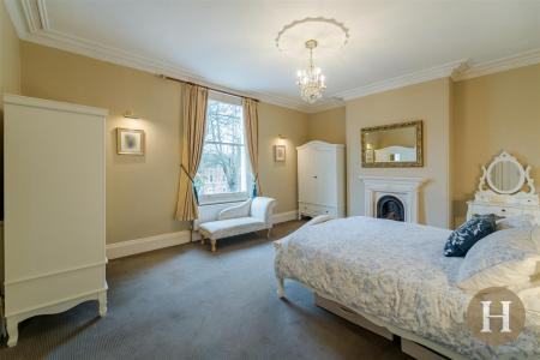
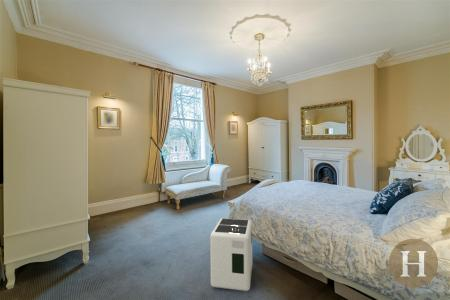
+ air purifier [209,217,253,292]
